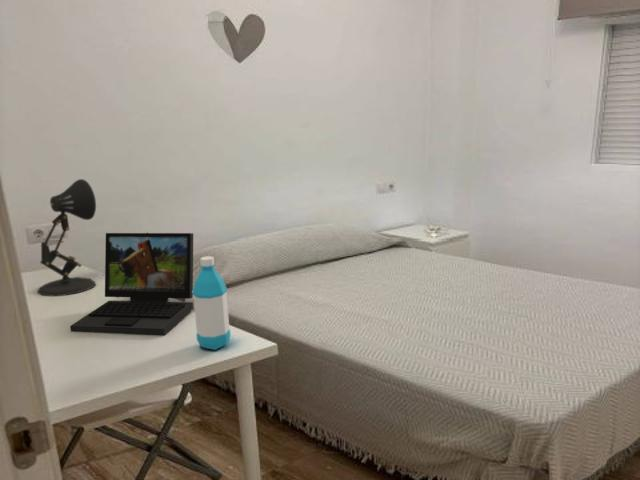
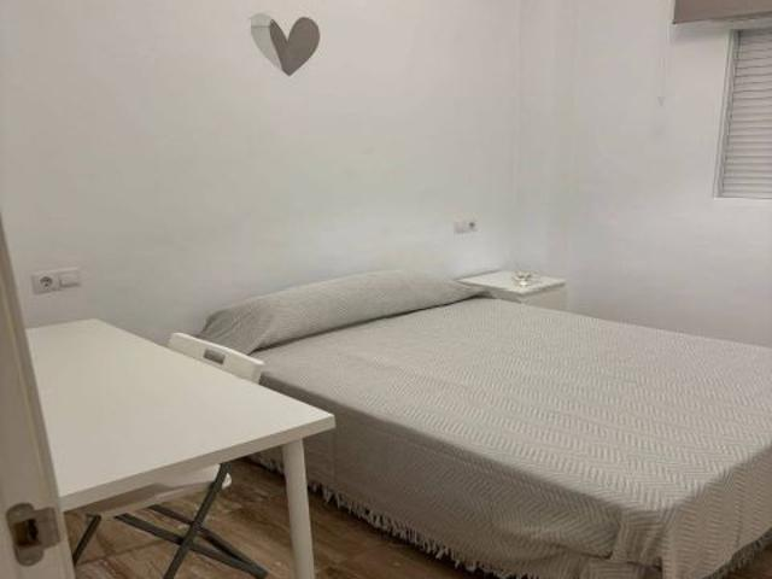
- laptop [69,231,194,337]
- water bottle [192,255,232,351]
- desk lamp [36,178,97,297]
